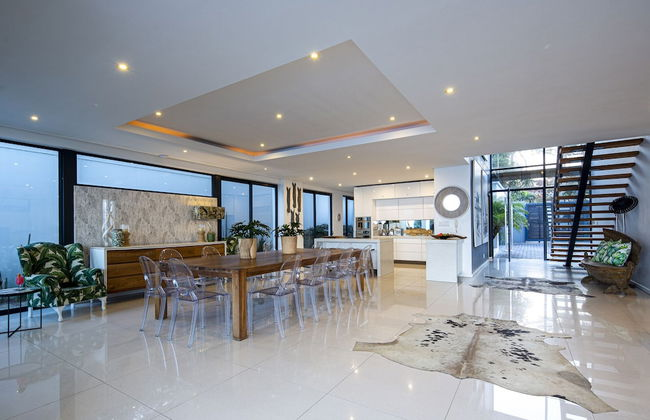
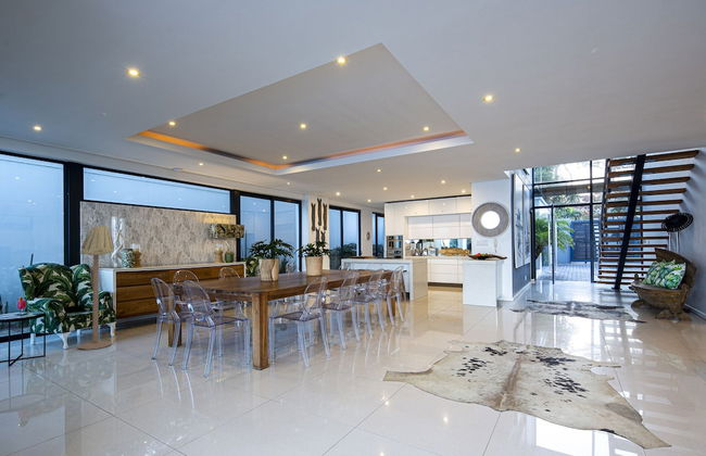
+ floor lamp [77,224,115,351]
